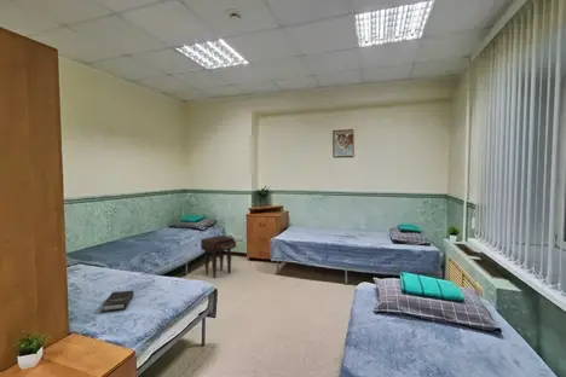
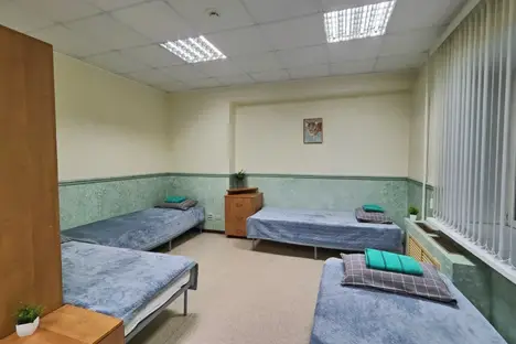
- nightstand [200,234,237,279]
- hardback book [102,289,135,313]
